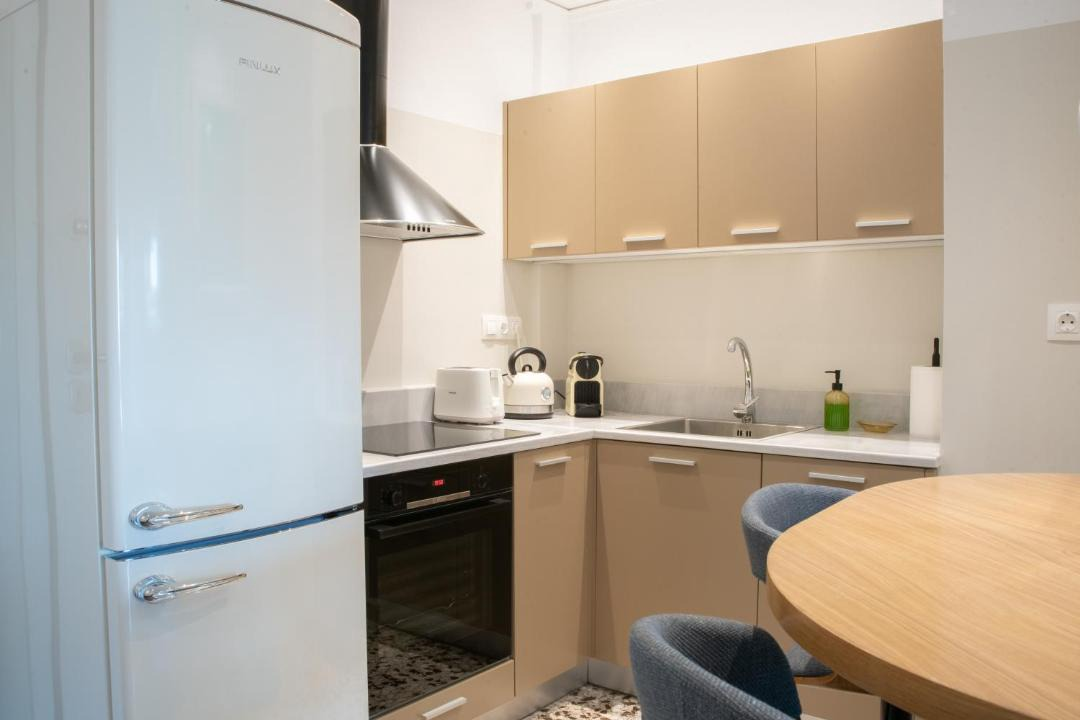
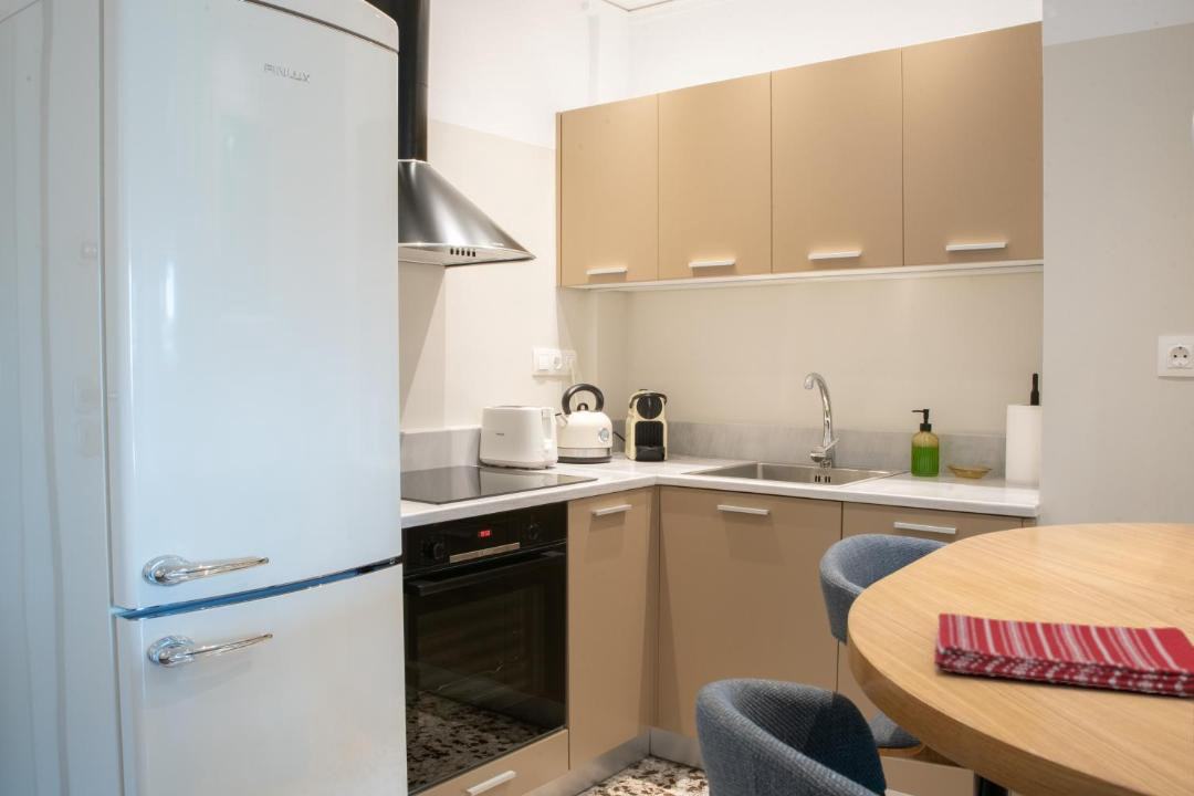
+ dish towel [933,612,1194,698]
